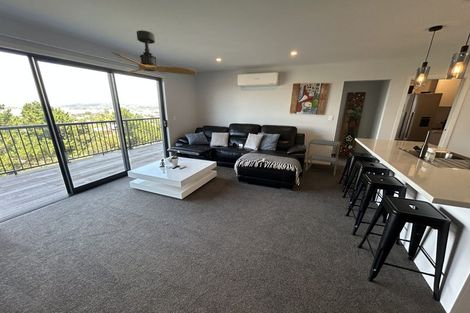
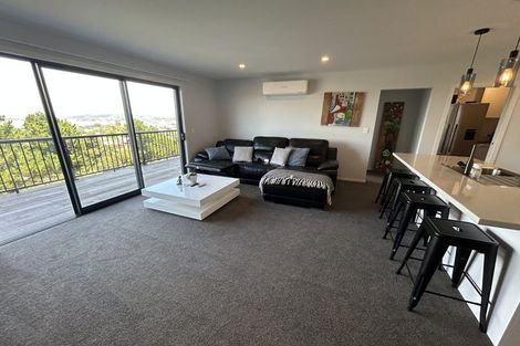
- side table [305,138,342,177]
- ceiling fan [110,29,197,76]
